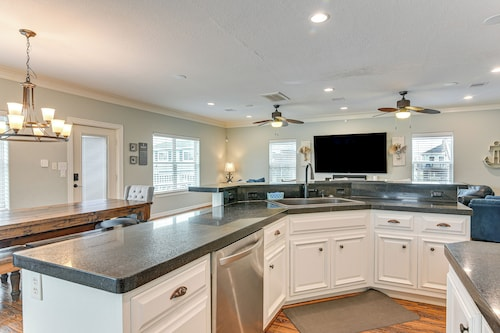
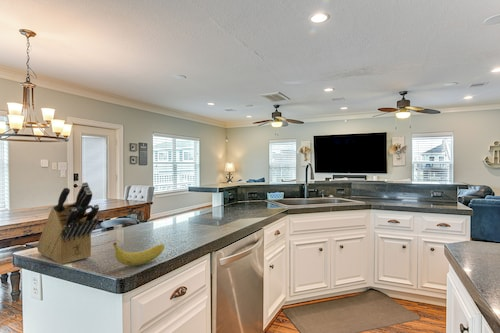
+ knife block [36,181,100,265]
+ fruit [112,241,165,266]
